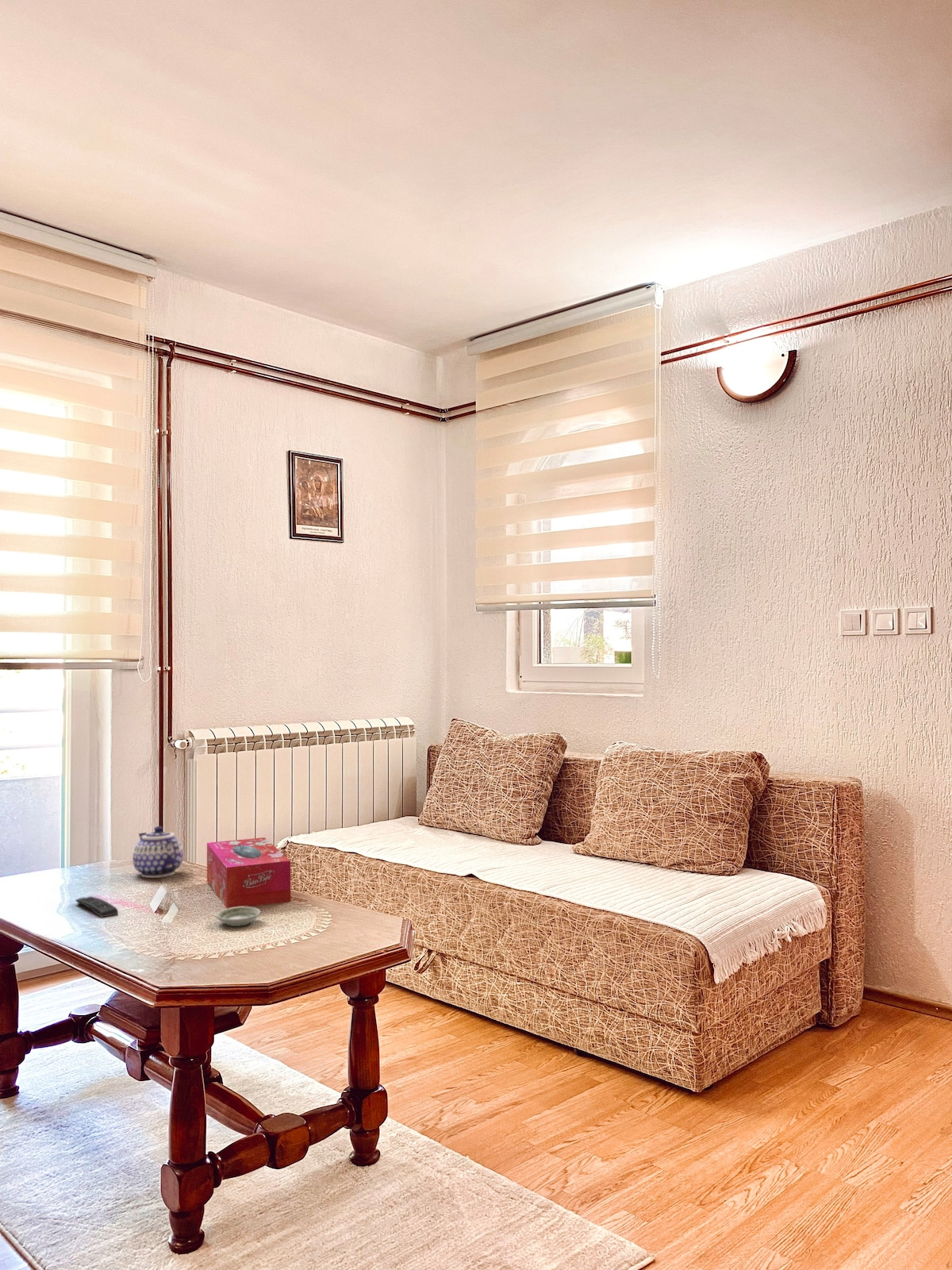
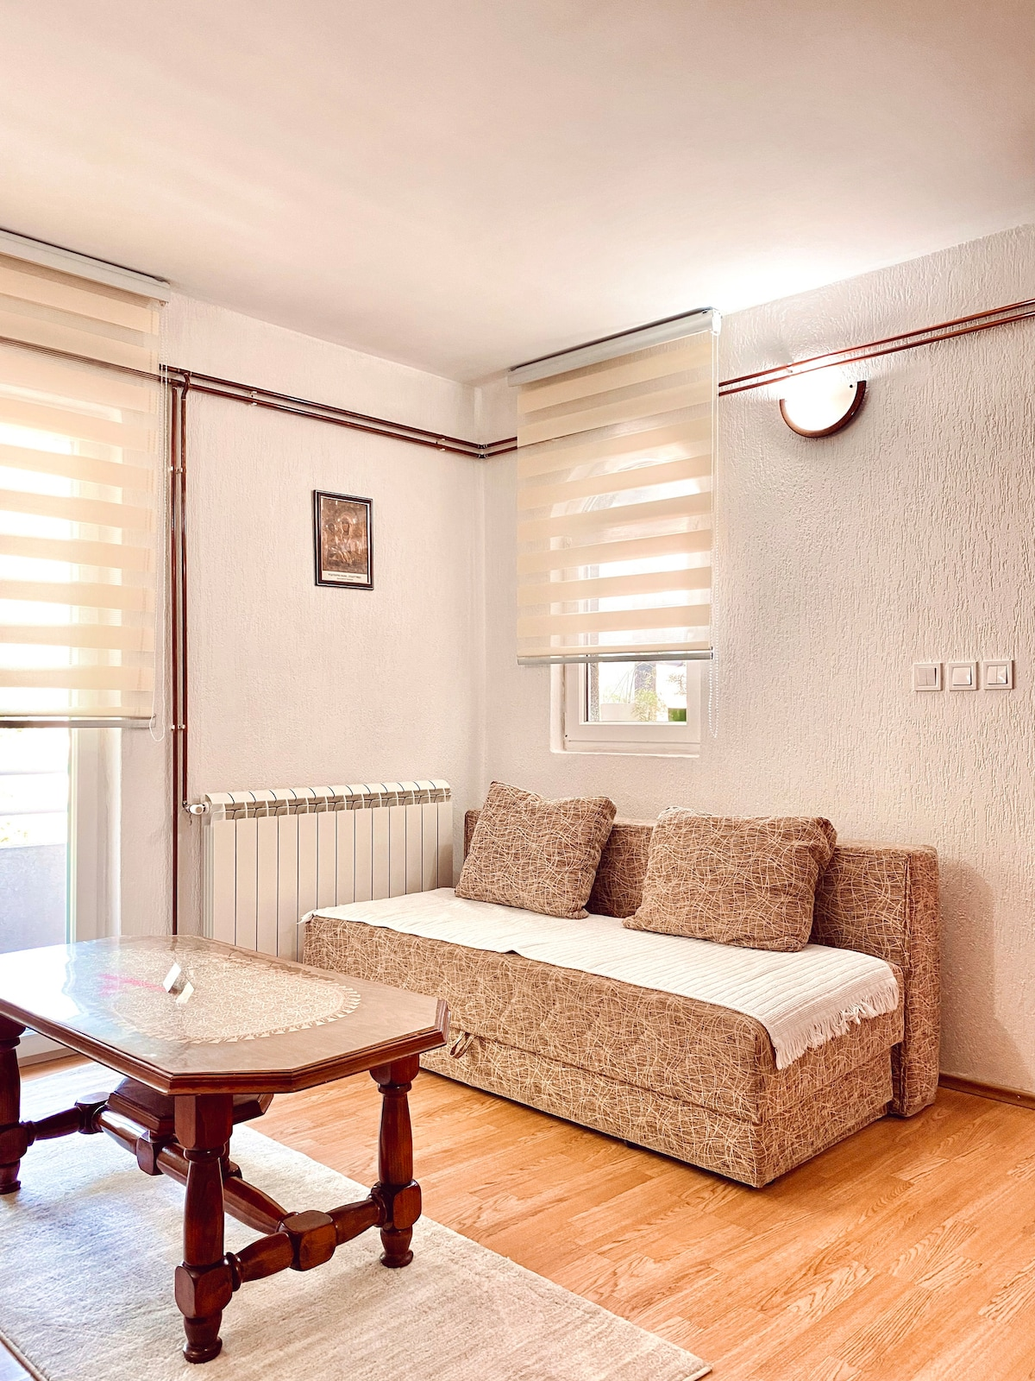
- tissue box [206,837,291,909]
- teapot [132,825,184,879]
- saucer [215,906,261,927]
- remote control [75,895,119,918]
